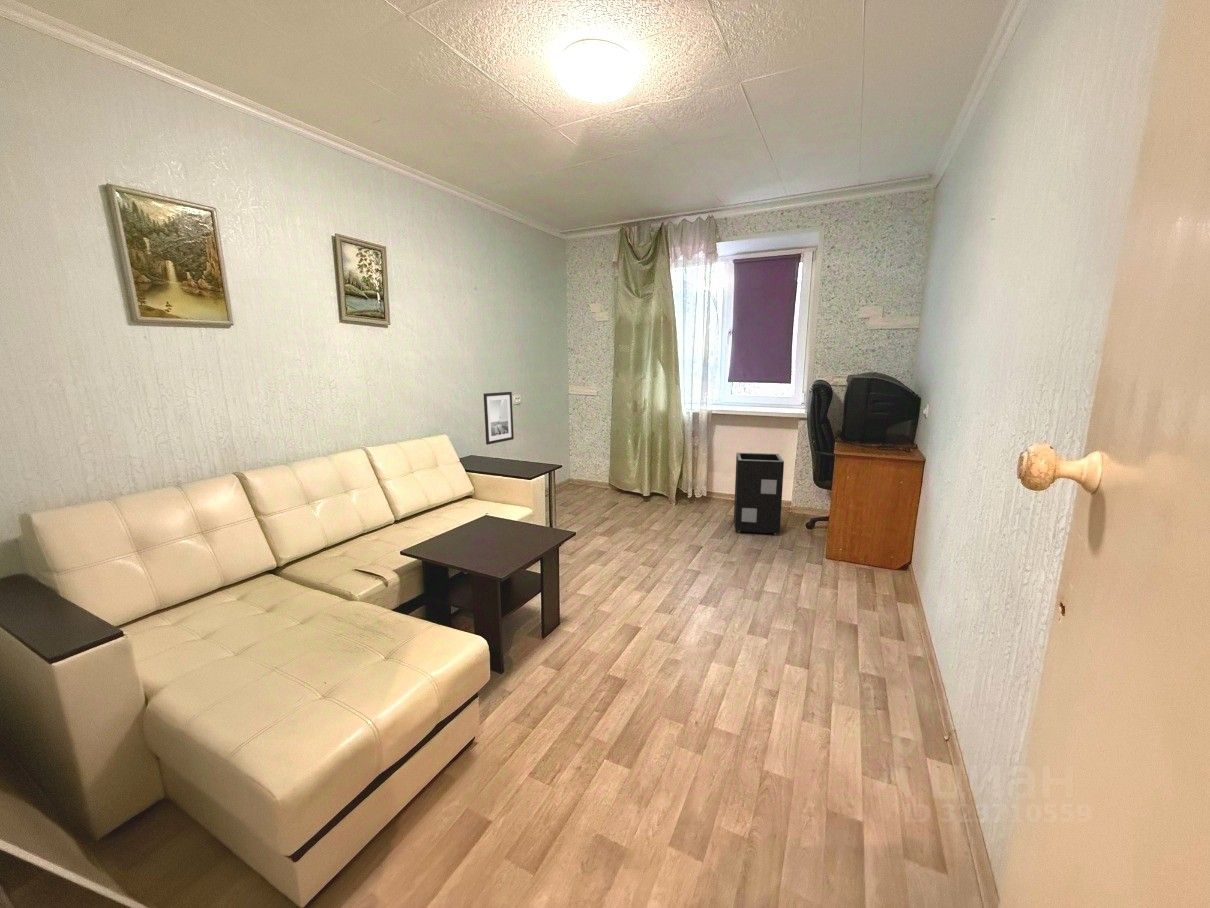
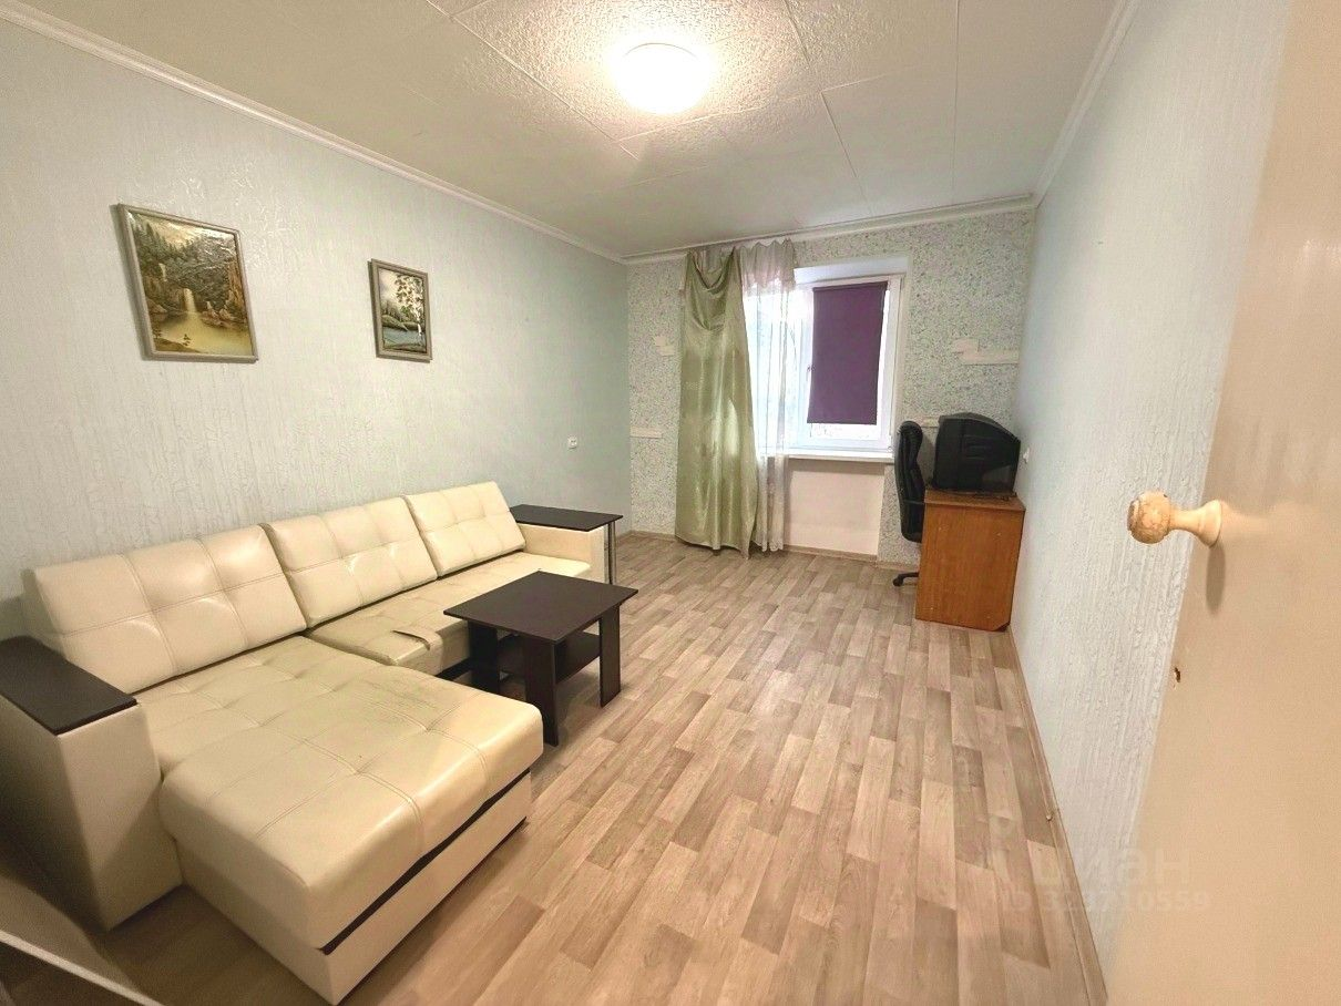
- speaker [733,452,785,536]
- wall art [483,391,515,446]
